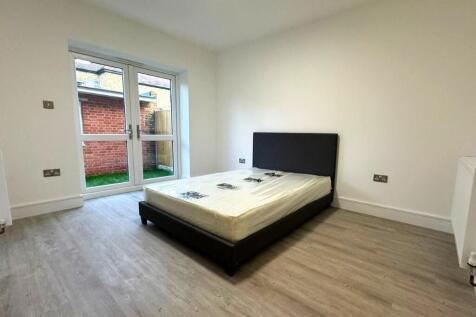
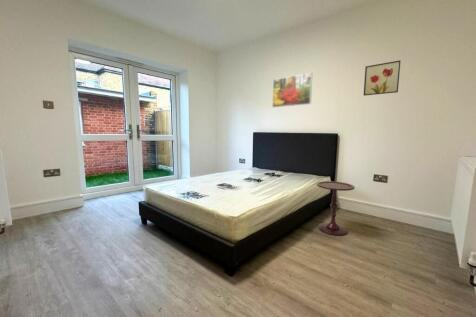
+ side table [316,180,356,237]
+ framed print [271,71,313,108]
+ wall art [363,60,402,97]
